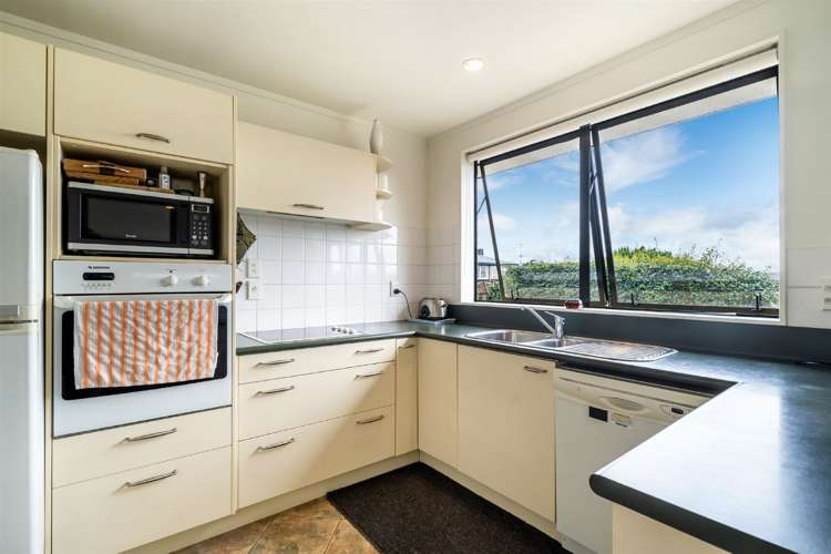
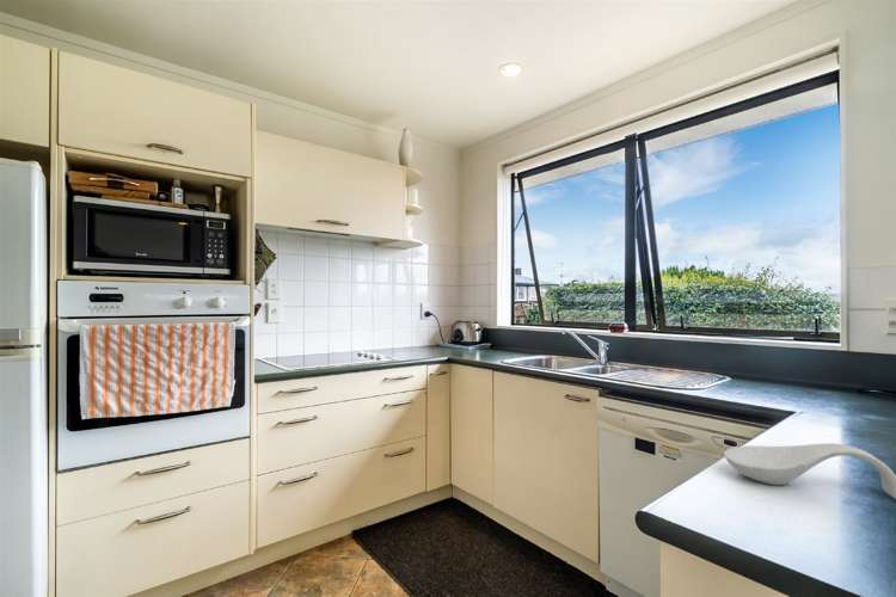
+ spoon rest [723,442,896,499]
